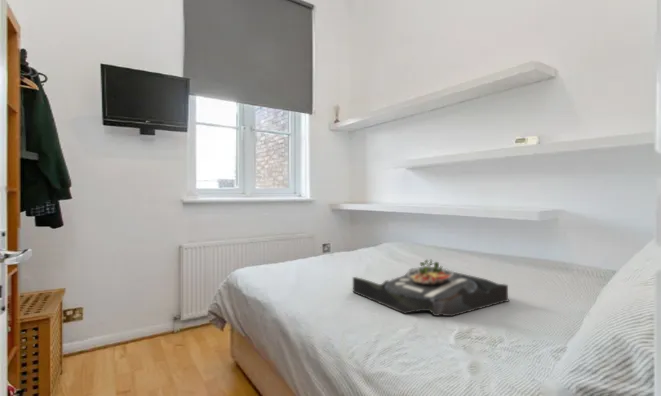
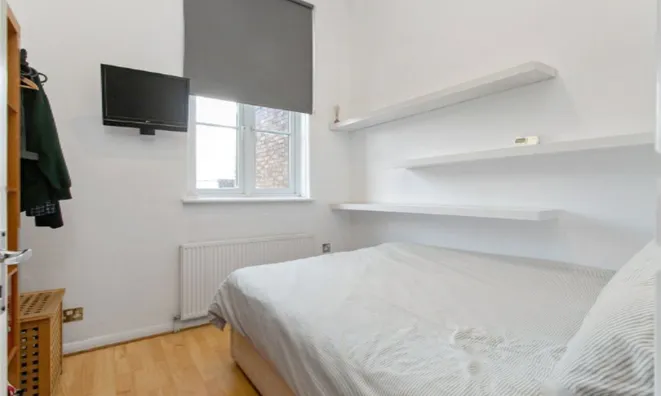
- serving tray [352,259,510,317]
